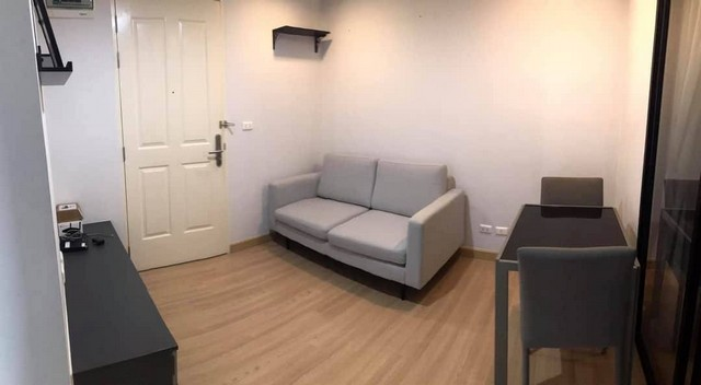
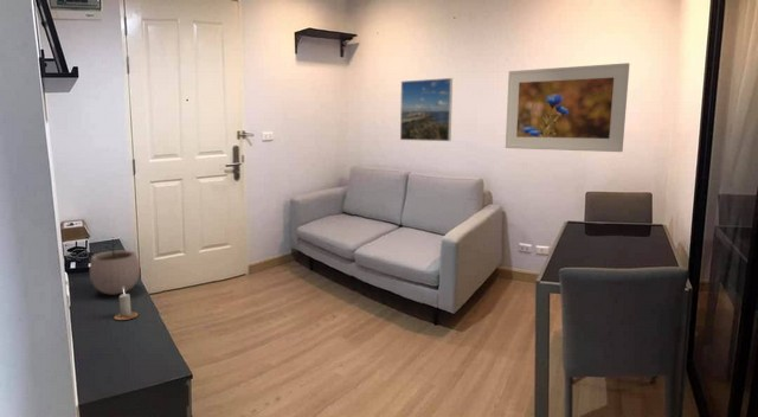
+ candle [113,289,140,321]
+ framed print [505,62,630,153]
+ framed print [399,77,454,142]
+ plant pot [89,237,141,296]
